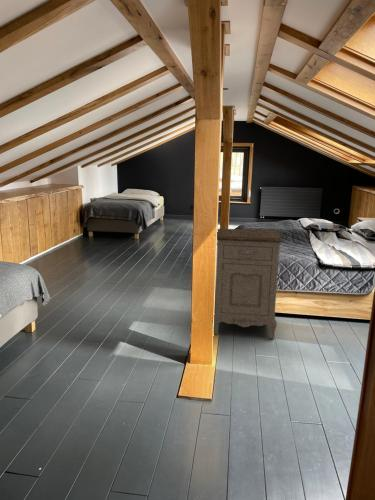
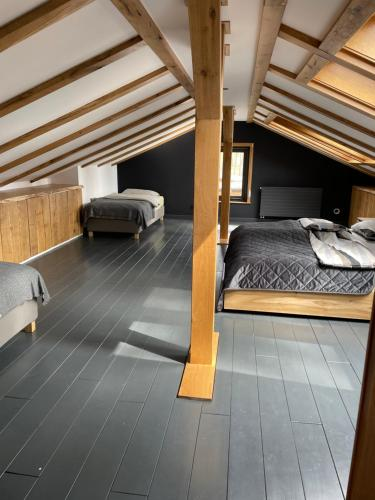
- nightstand [213,228,285,340]
